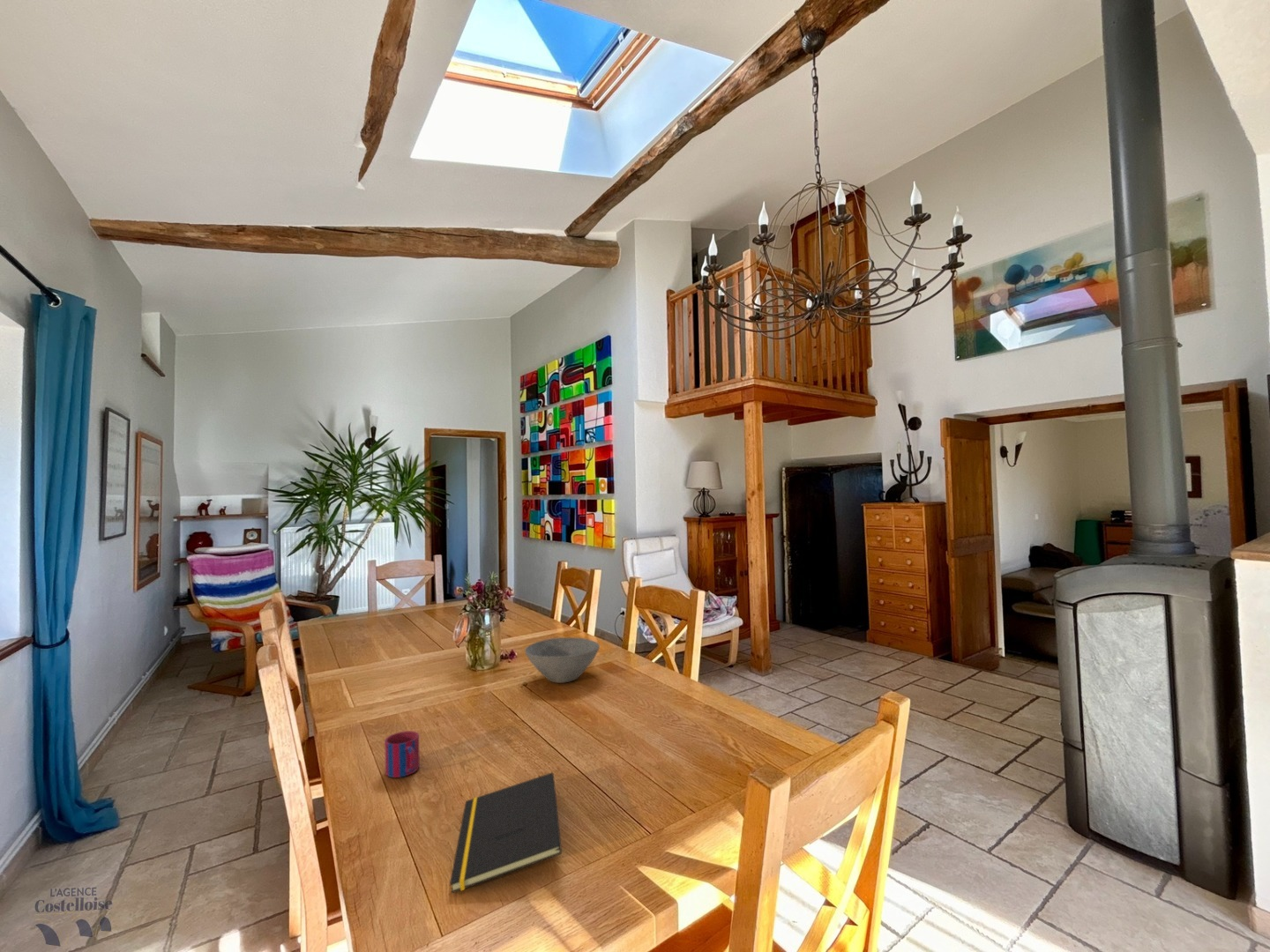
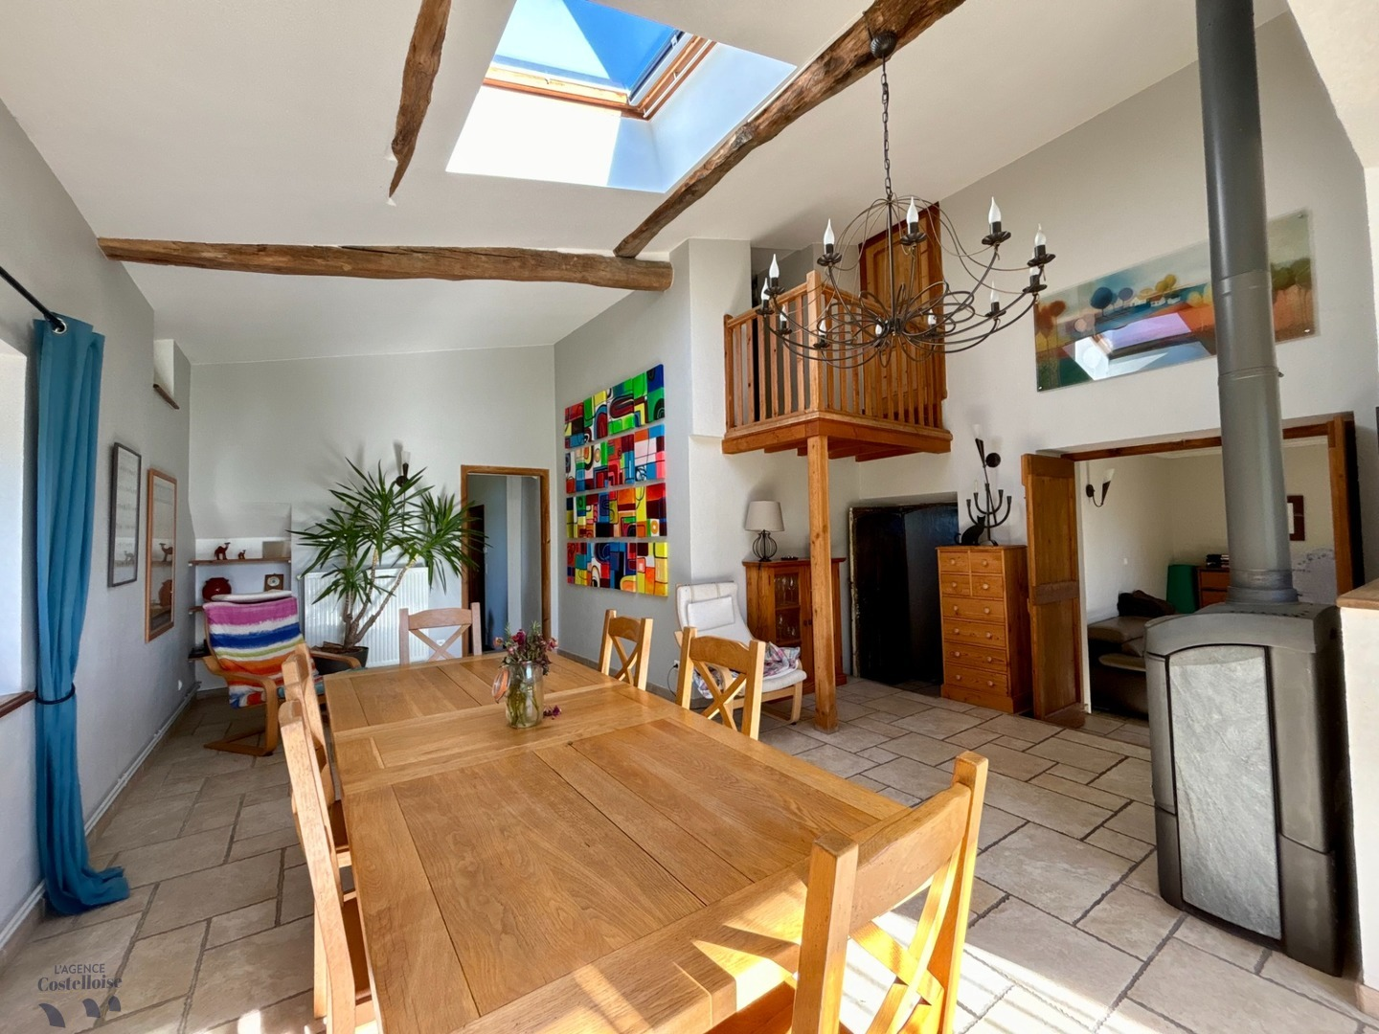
- mug [384,730,421,778]
- bowl [524,636,601,684]
- notepad [449,772,563,894]
